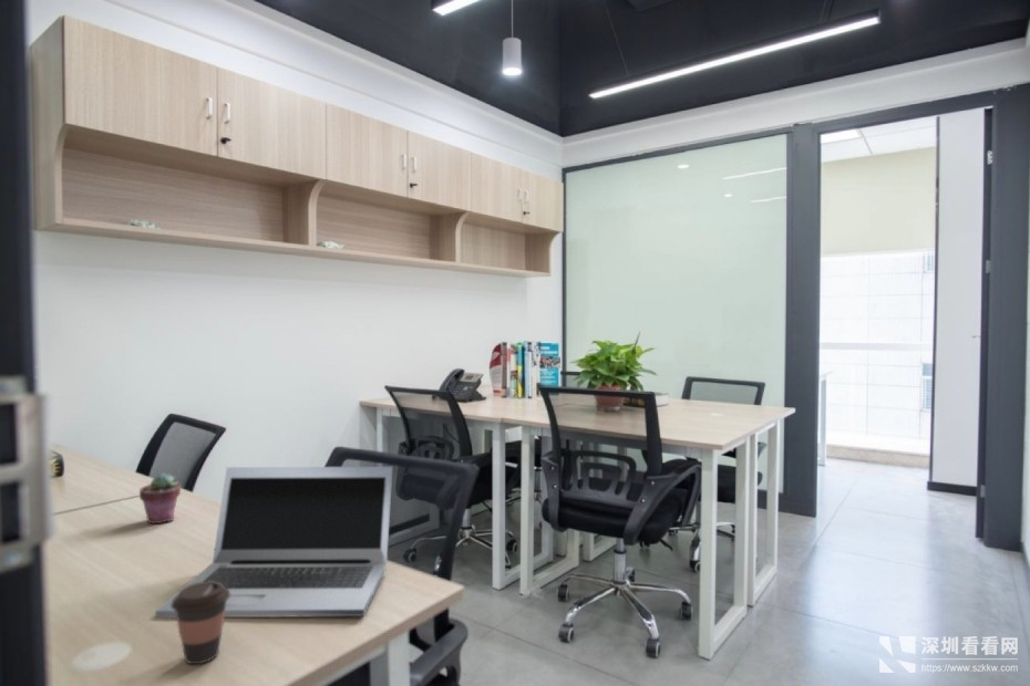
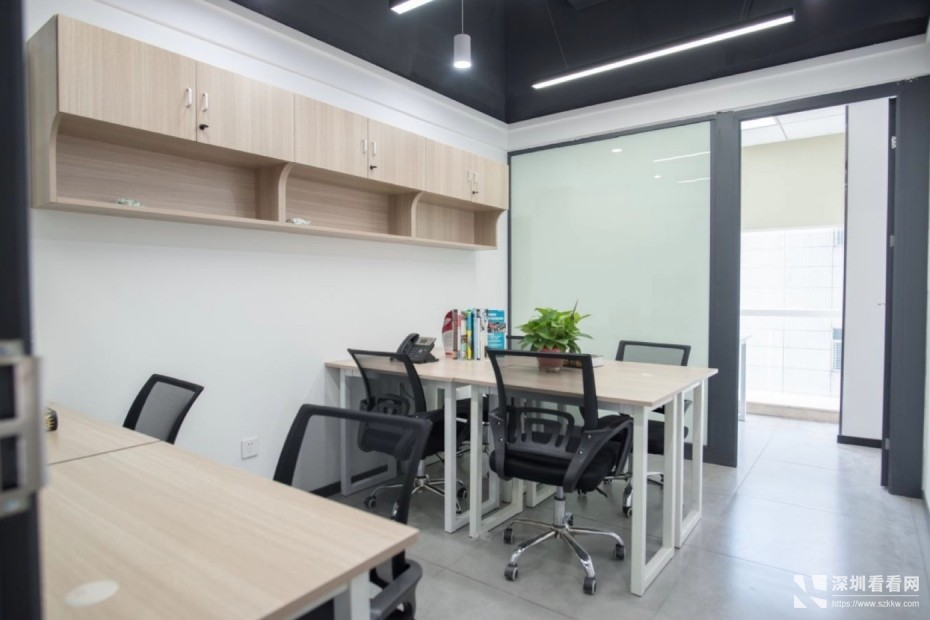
- coffee cup [171,581,230,665]
- potted succulent [138,472,182,524]
- laptop [154,466,393,619]
